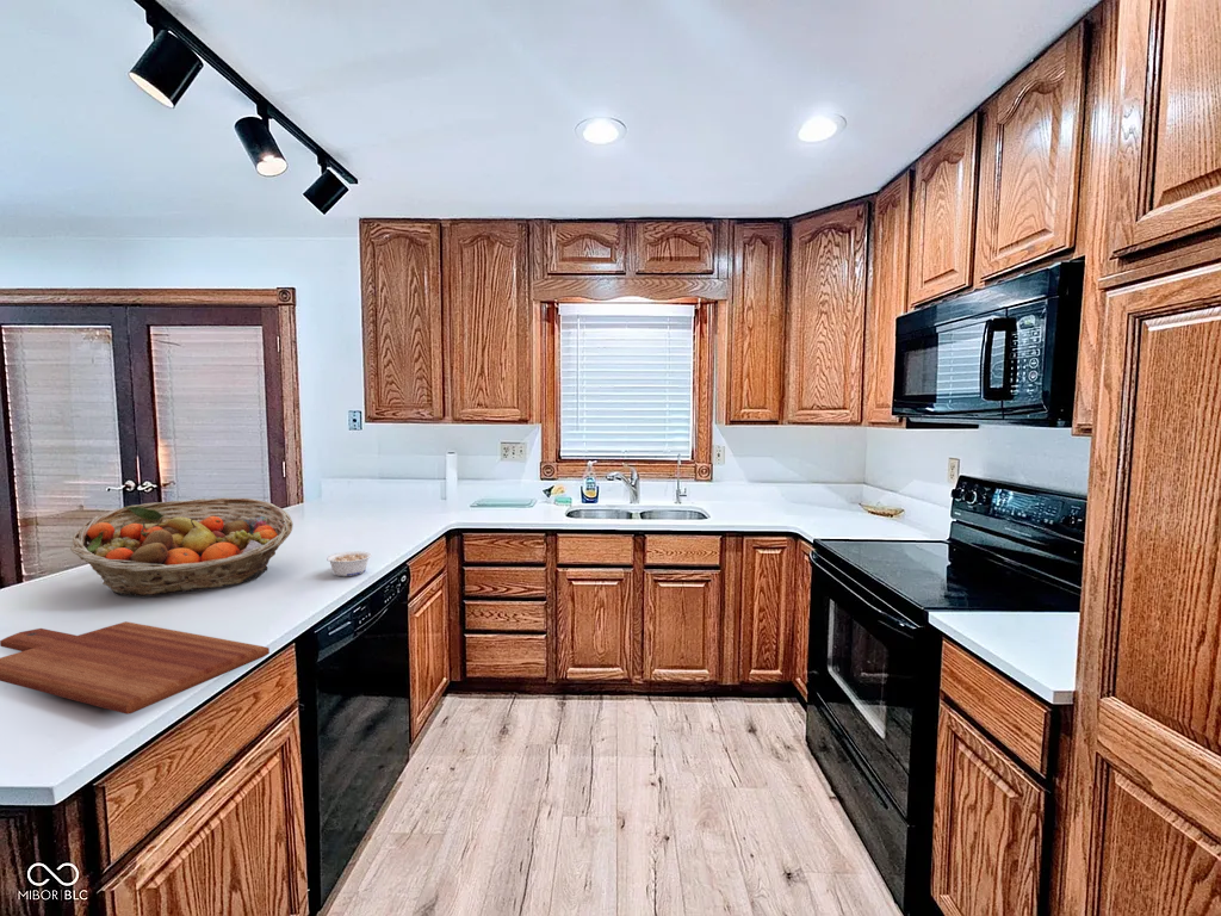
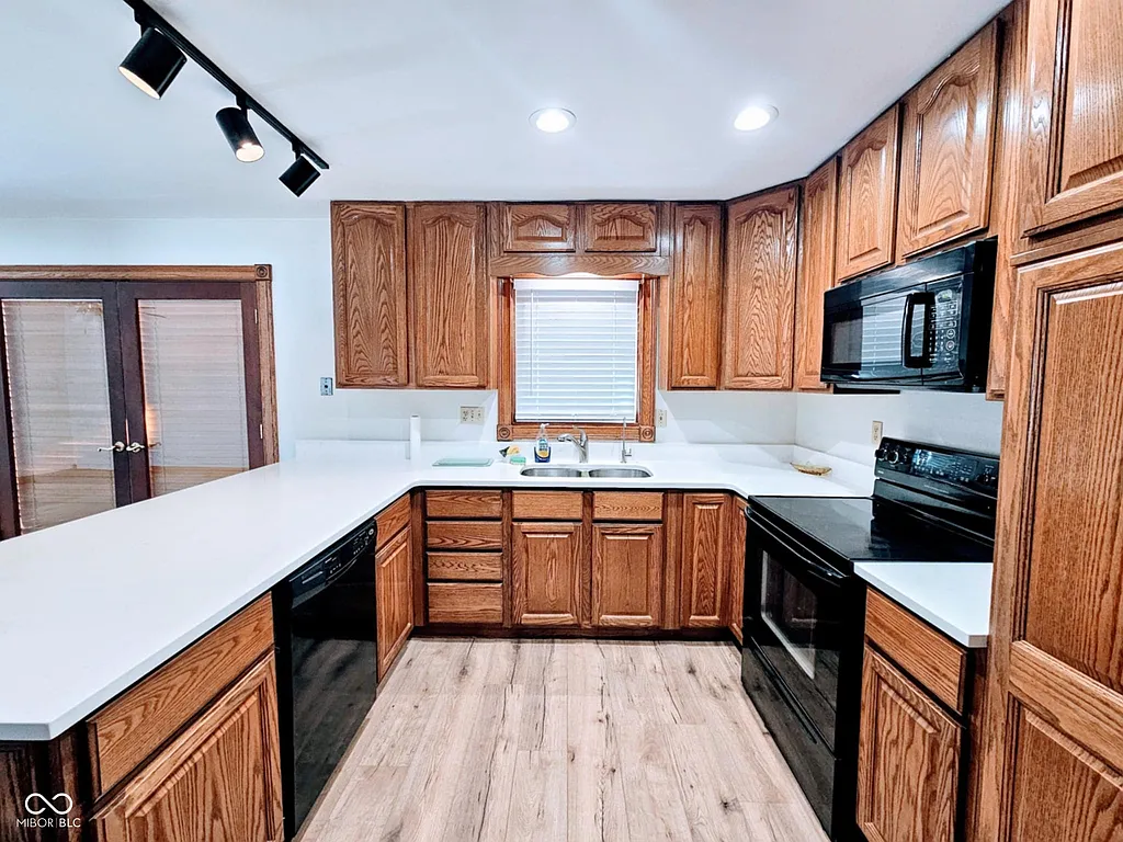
- cutting board [0,620,271,716]
- fruit basket [69,496,293,598]
- legume [326,550,373,577]
